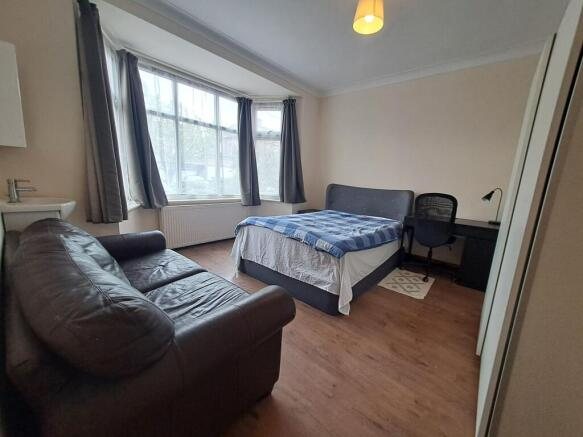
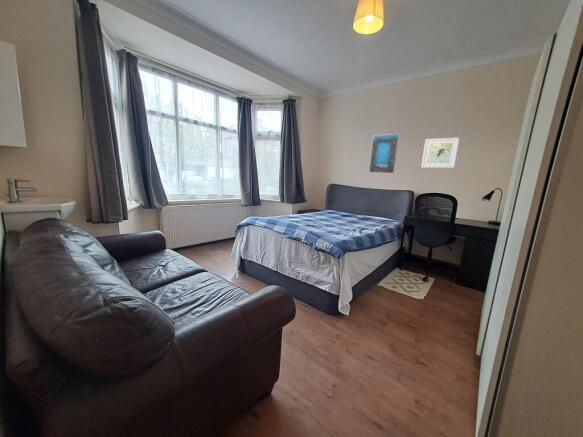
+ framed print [368,133,401,175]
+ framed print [420,137,461,169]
